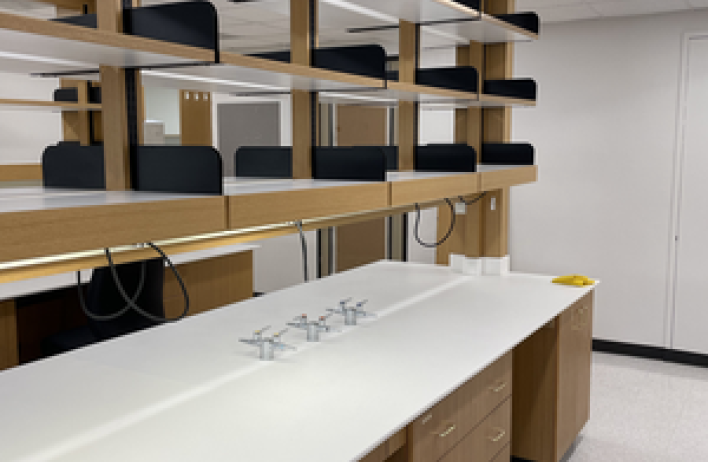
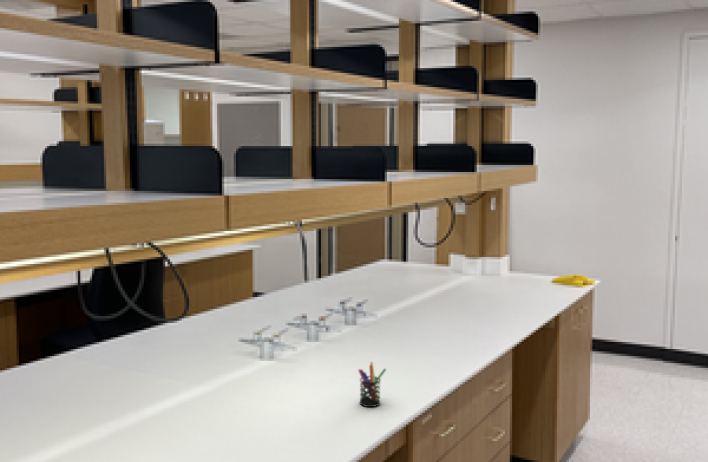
+ pen holder [357,361,387,408]
